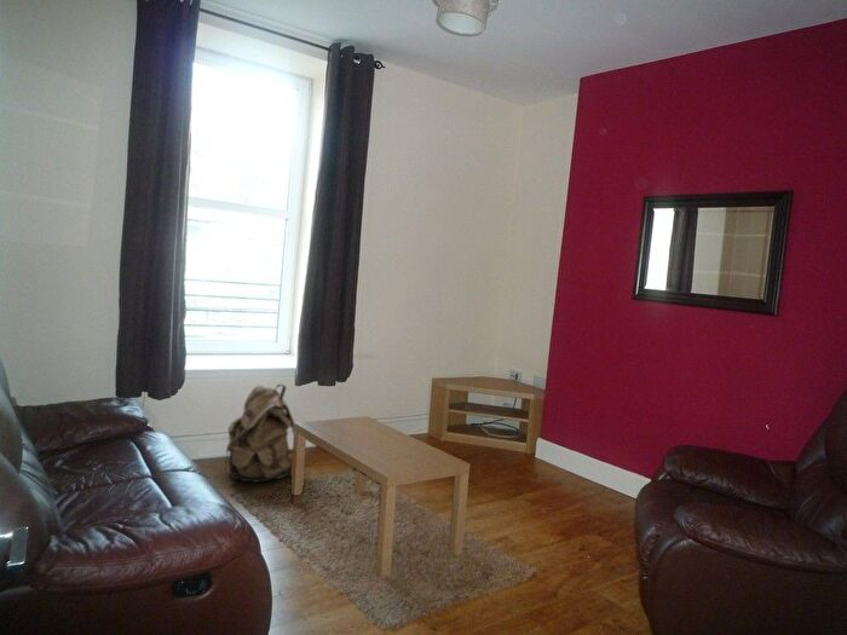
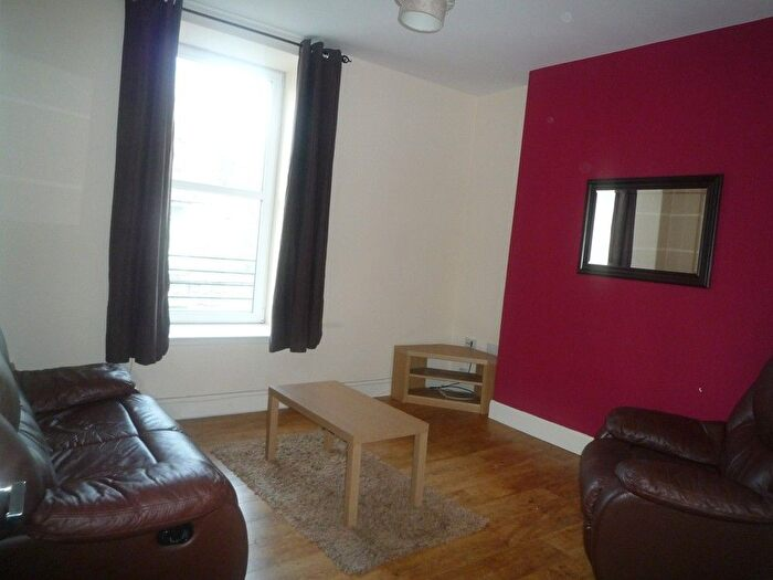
- backpack [223,383,295,484]
